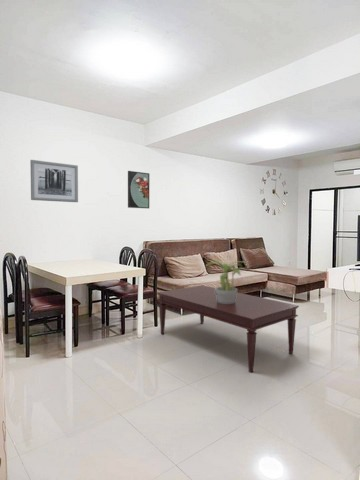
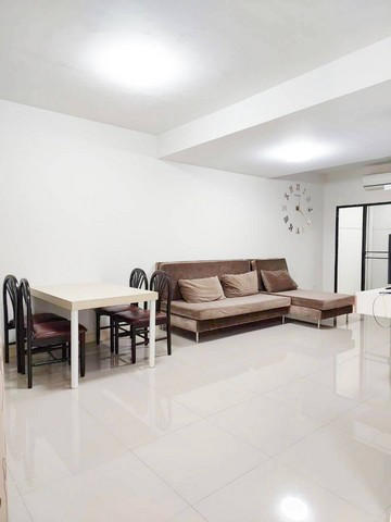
- potted plant [204,259,251,304]
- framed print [127,170,150,209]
- coffee table [156,284,300,374]
- wall art [29,159,79,203]
